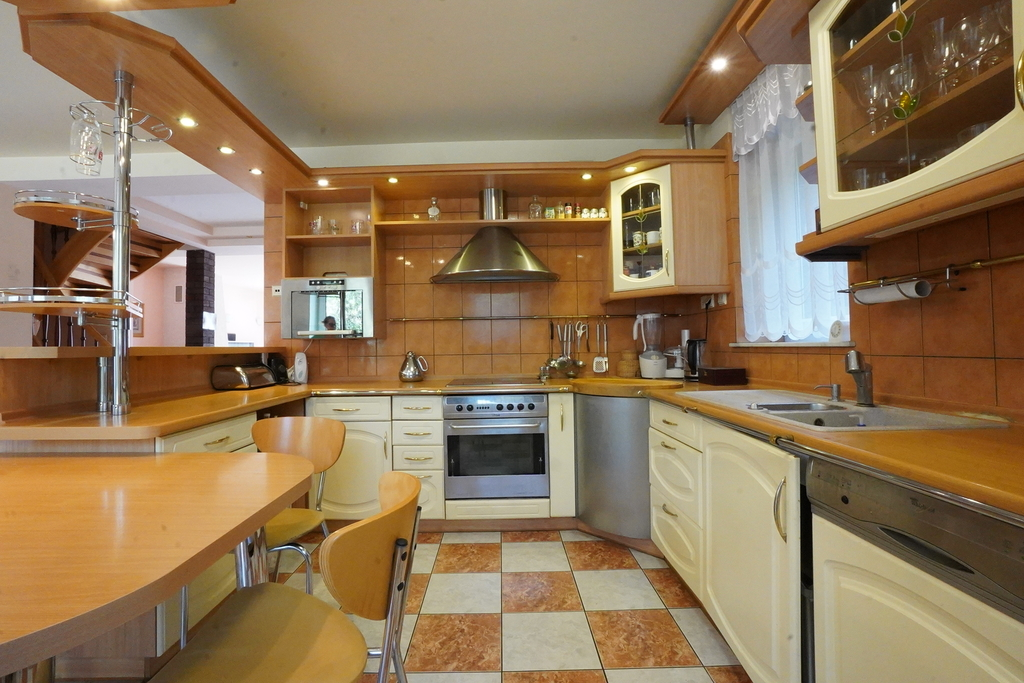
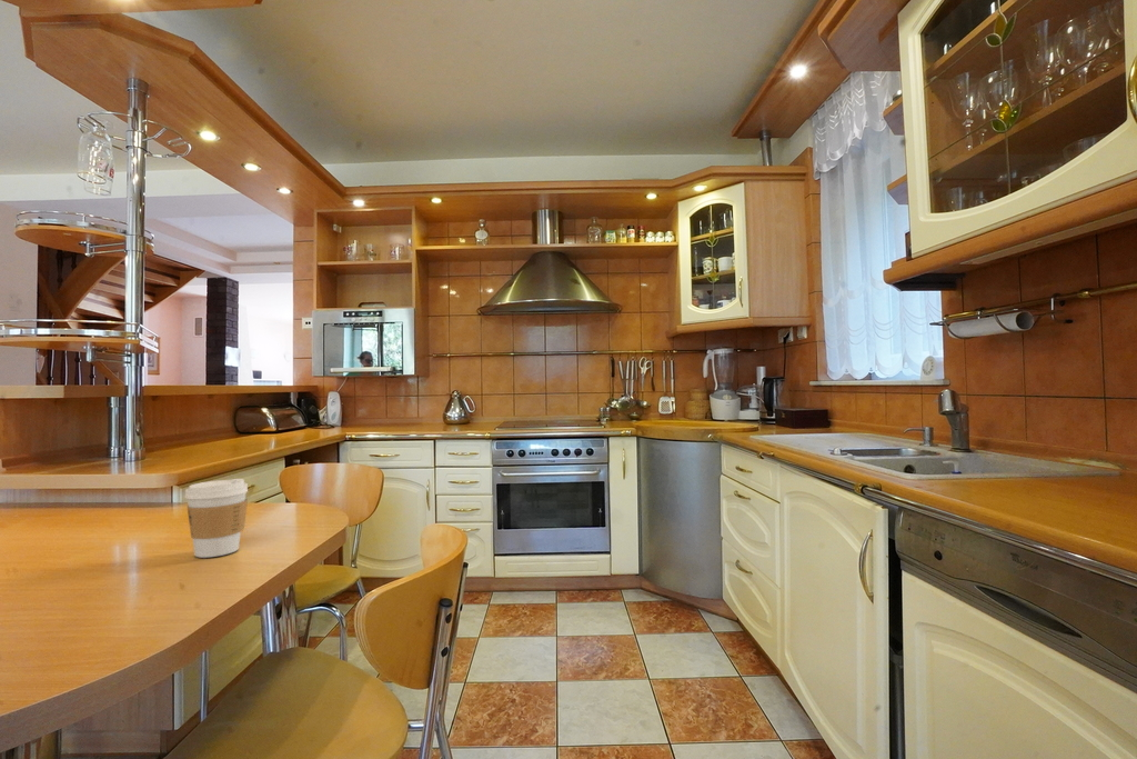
+ coffee cup [183,478,249,559]
